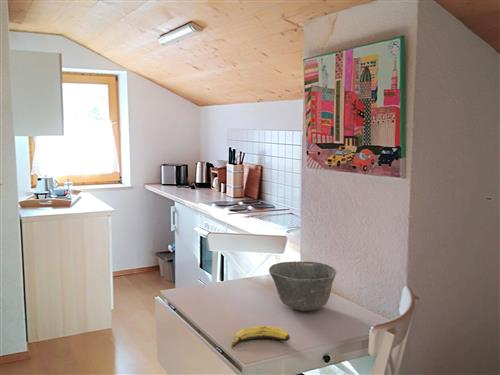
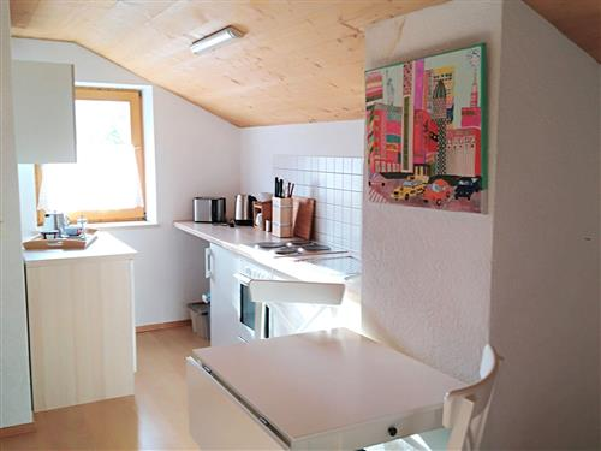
- bowl [268,260,338,312]
- banana [230,325,291,350]
